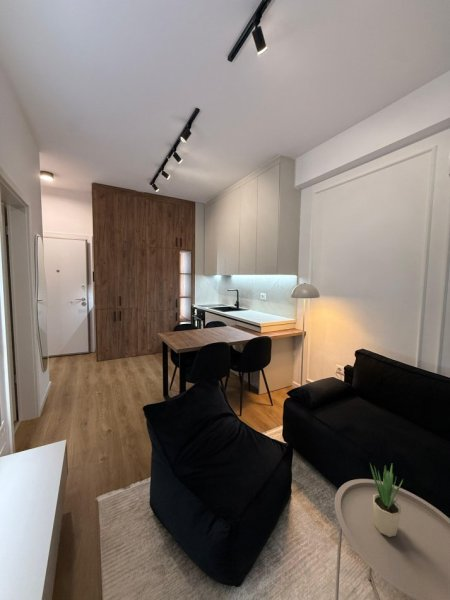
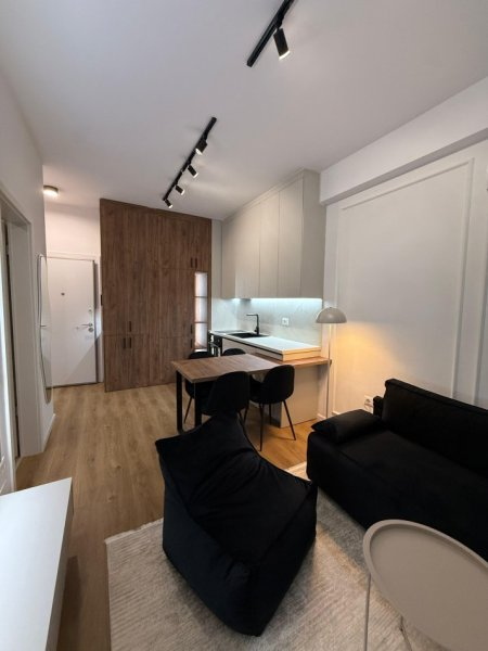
- potted plant [369,463,404,538]
